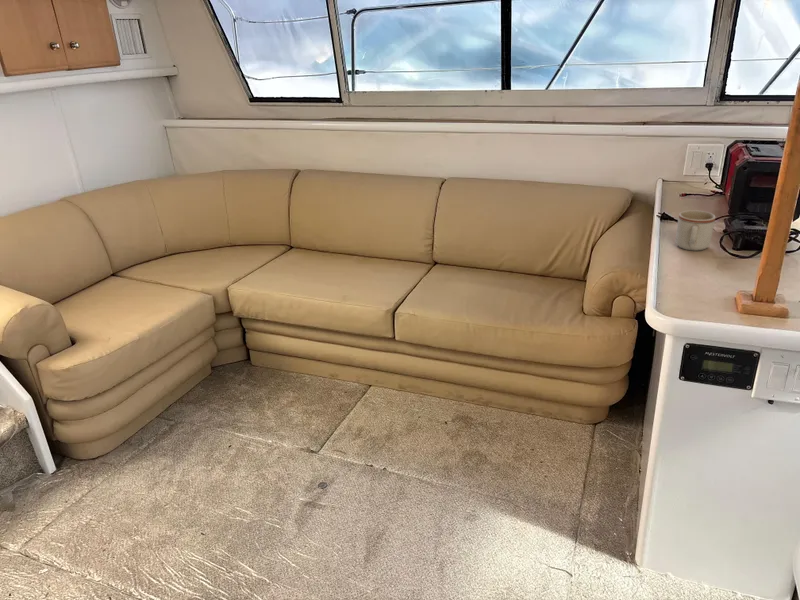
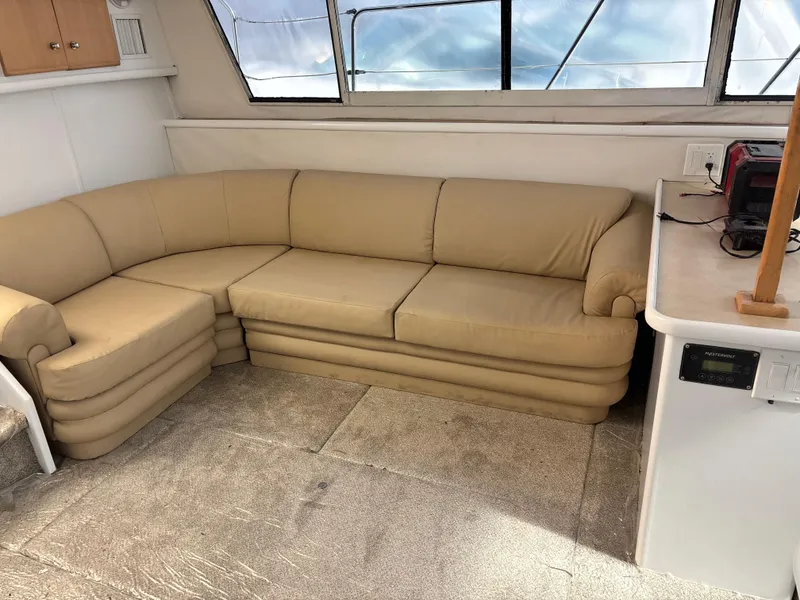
- mug [675,209,716,252]
